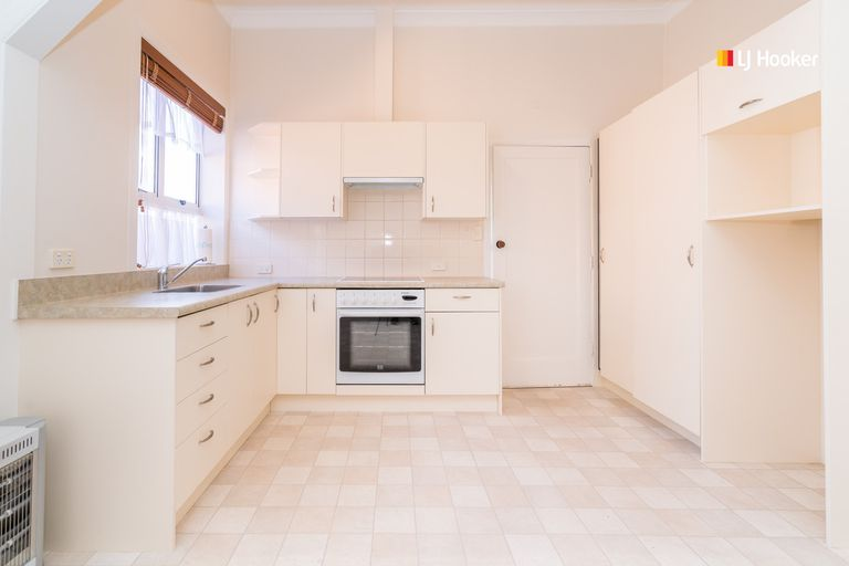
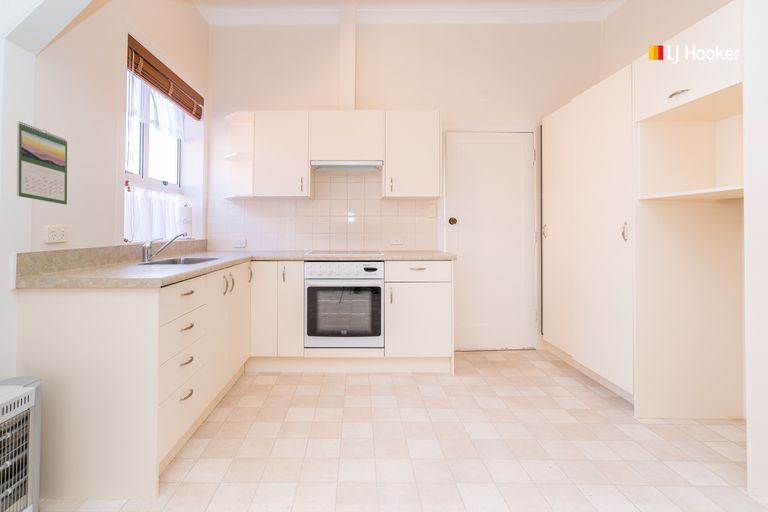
+ calendar [16,120,68,206]
